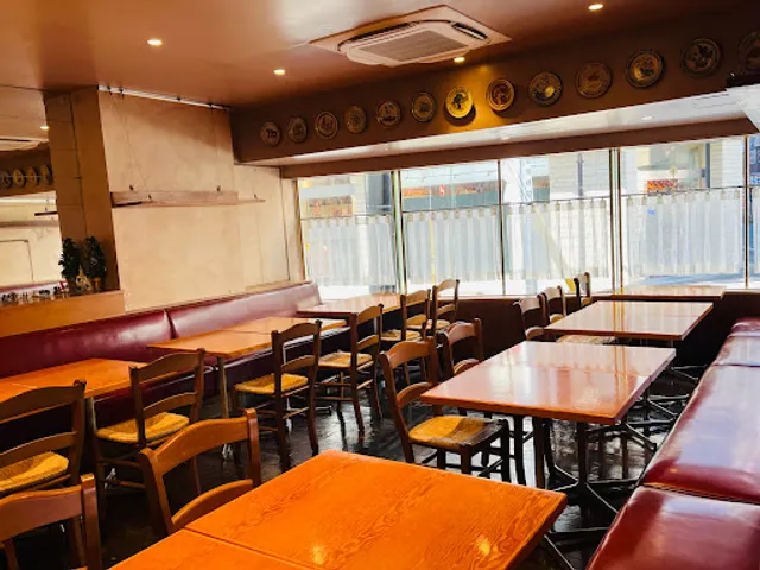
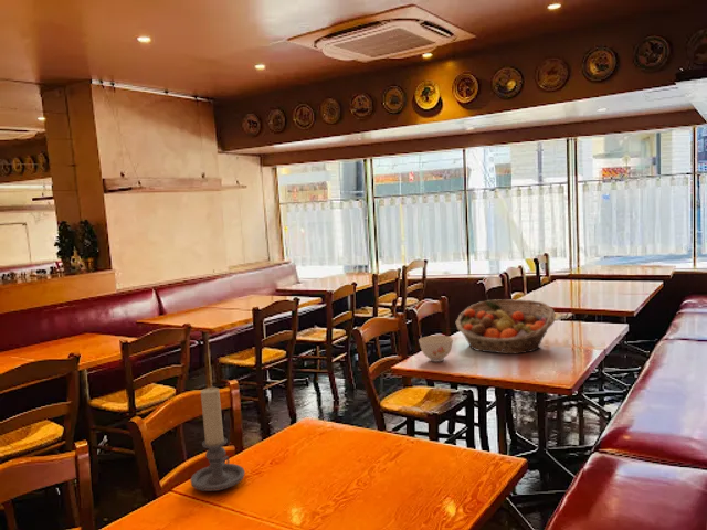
+ candle holder [189,386,246,492]
+ fruit basket [454,298,556,354]
+ bowl [418,335,454,363]
